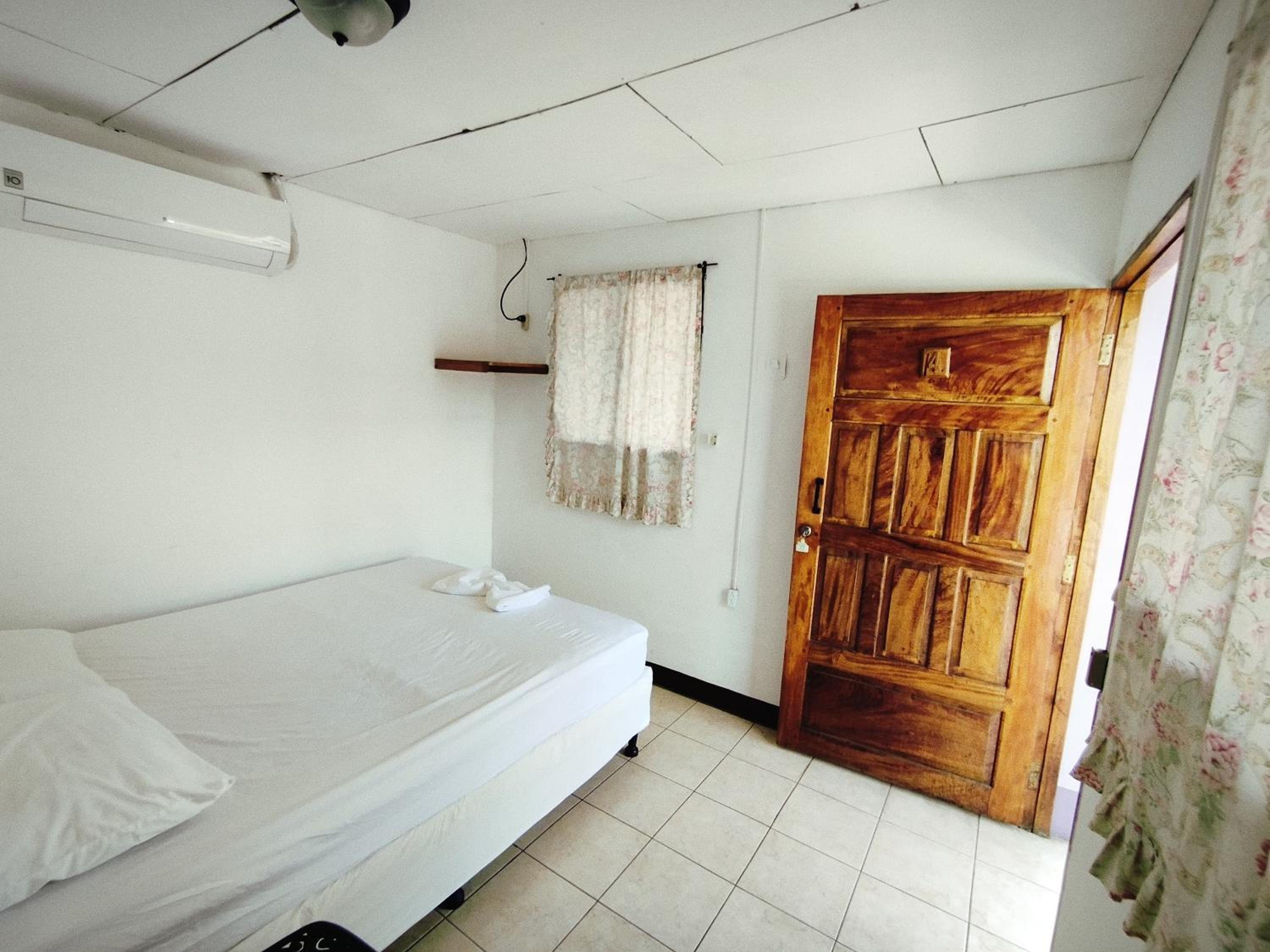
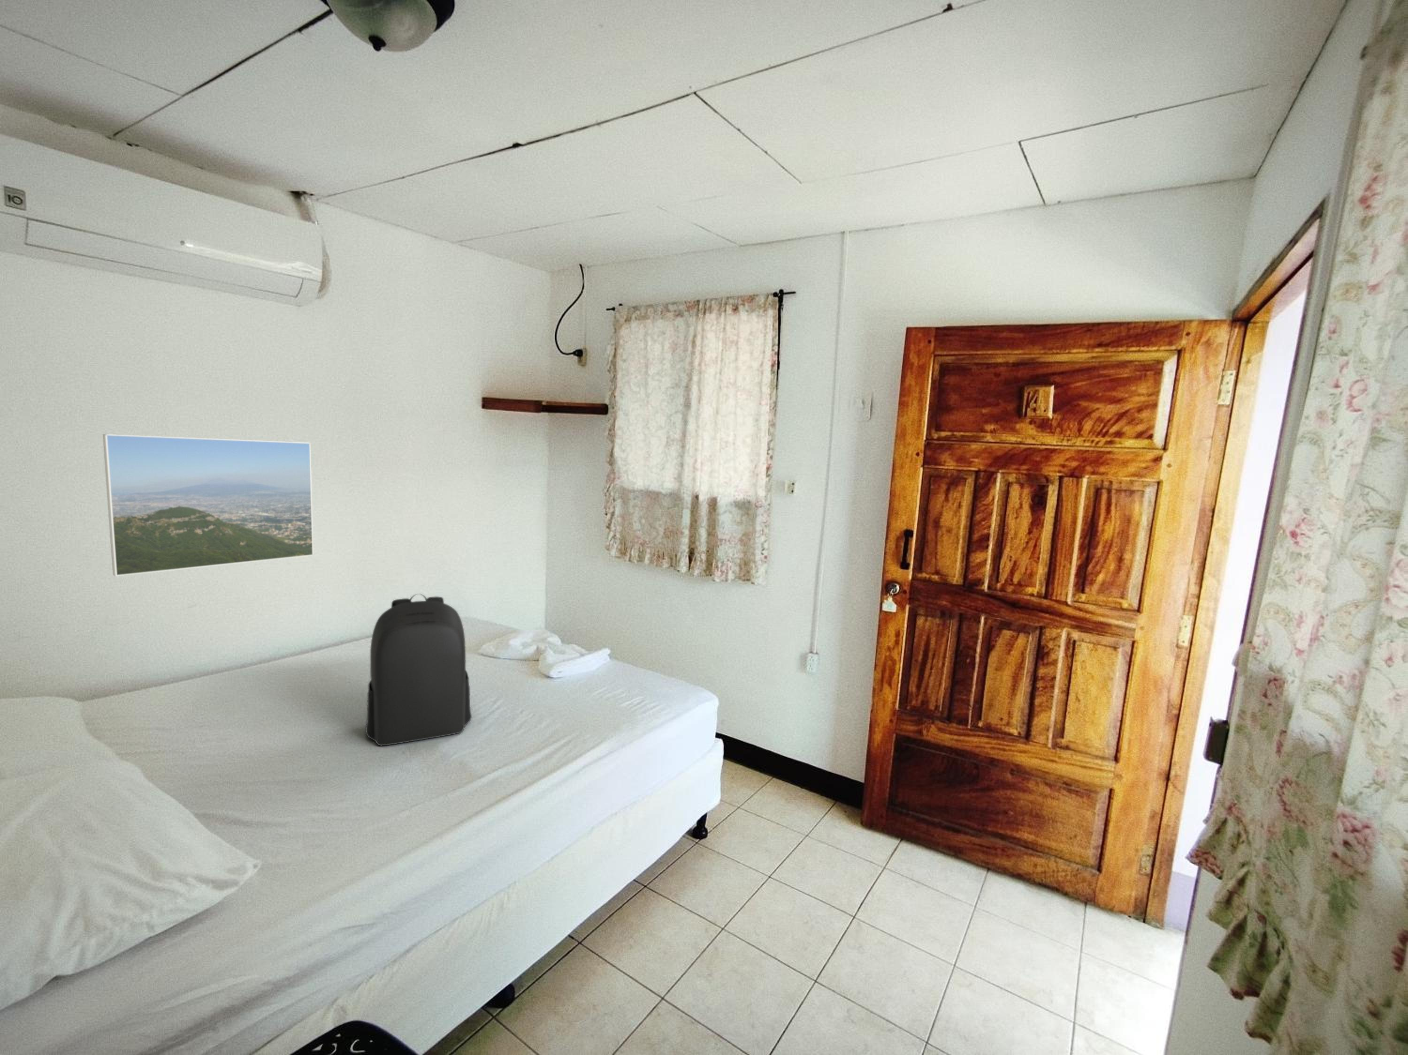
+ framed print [102,433,314,576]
+ backpack [365,593,472,747]
